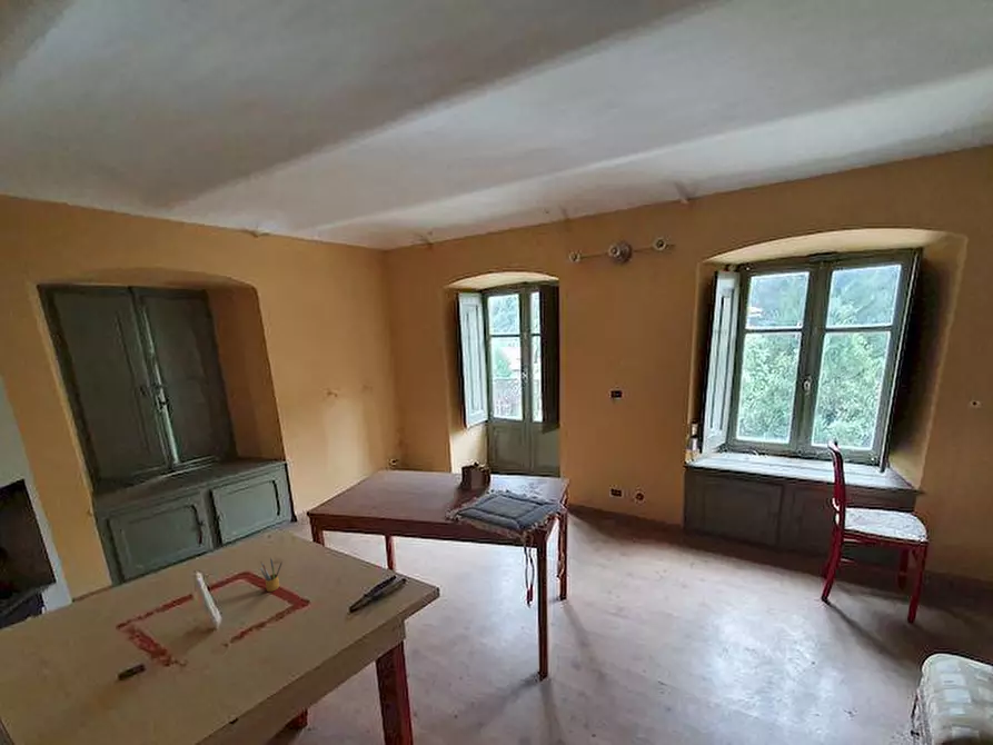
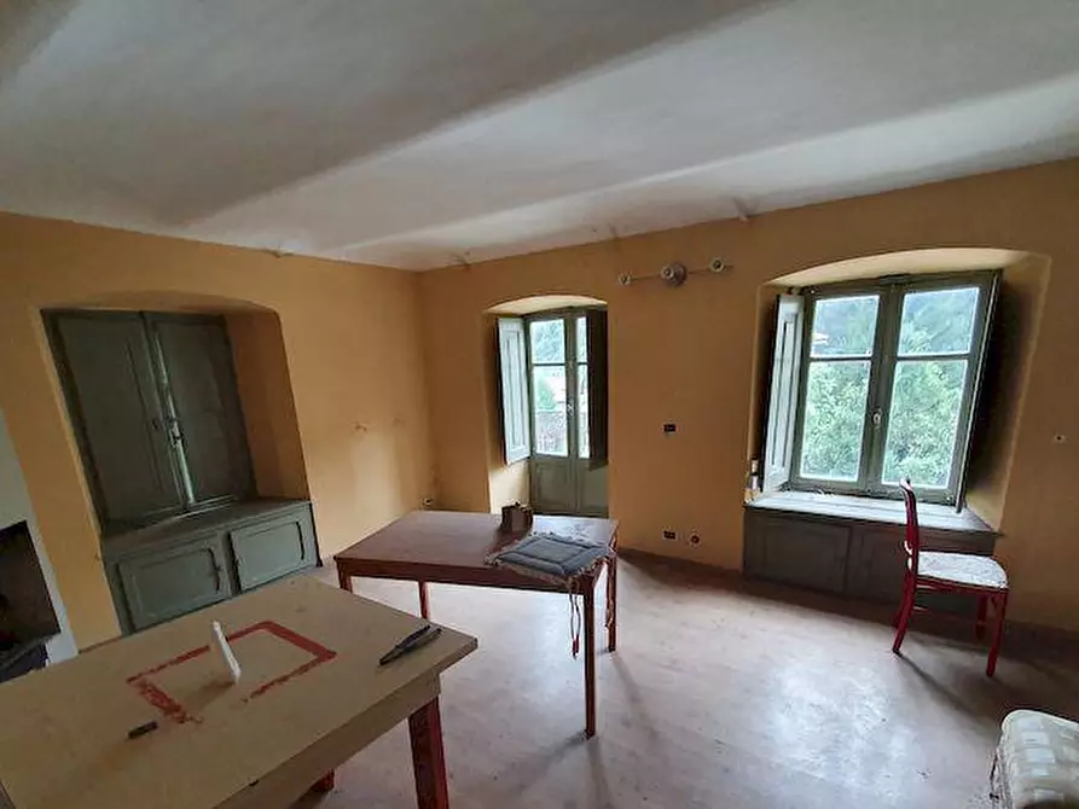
- pencil box [259,556,284,593]
